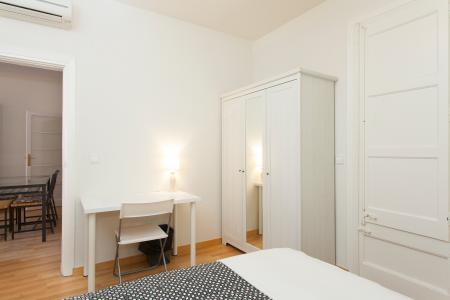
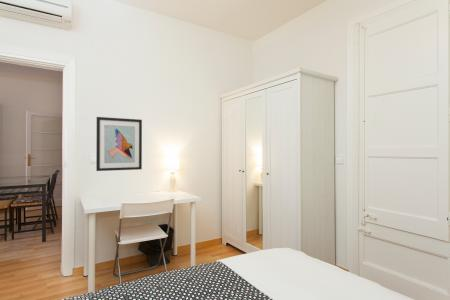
+ wall art [95,116,143,172]
